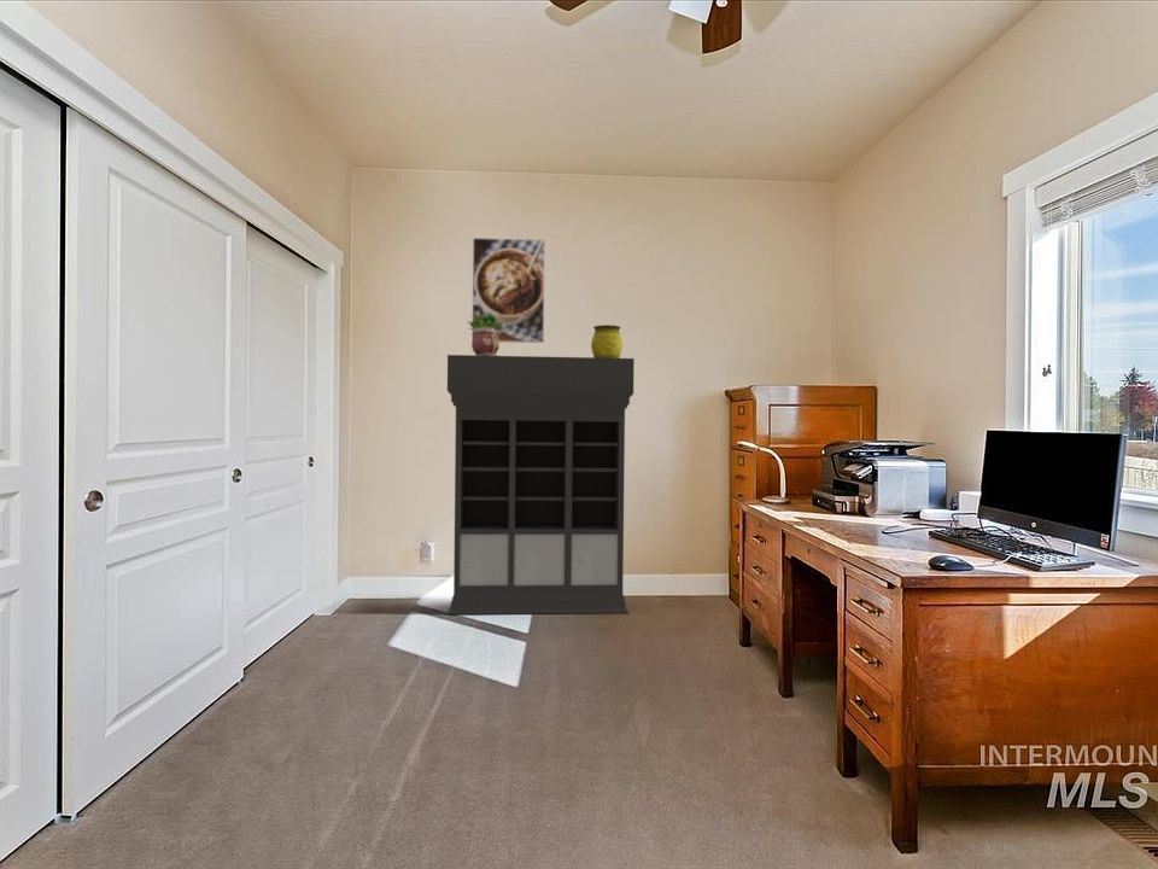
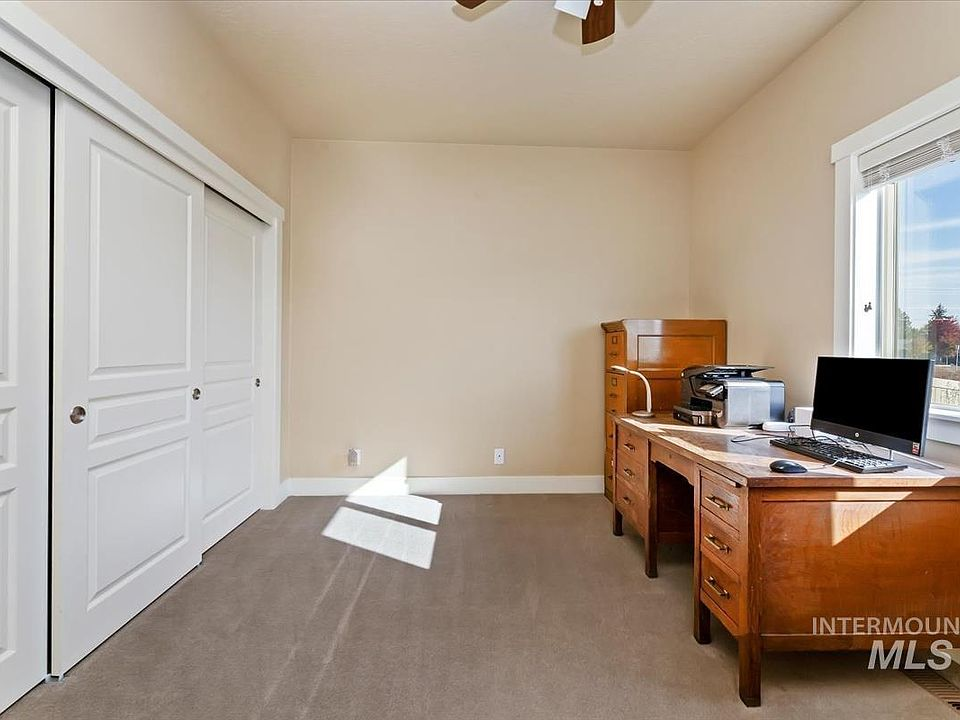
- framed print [470,237,546,344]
- decorative vase [590,323,624,358]
- shelving unit [446,354,636,616]
- potted plant [467,309,507,356]
